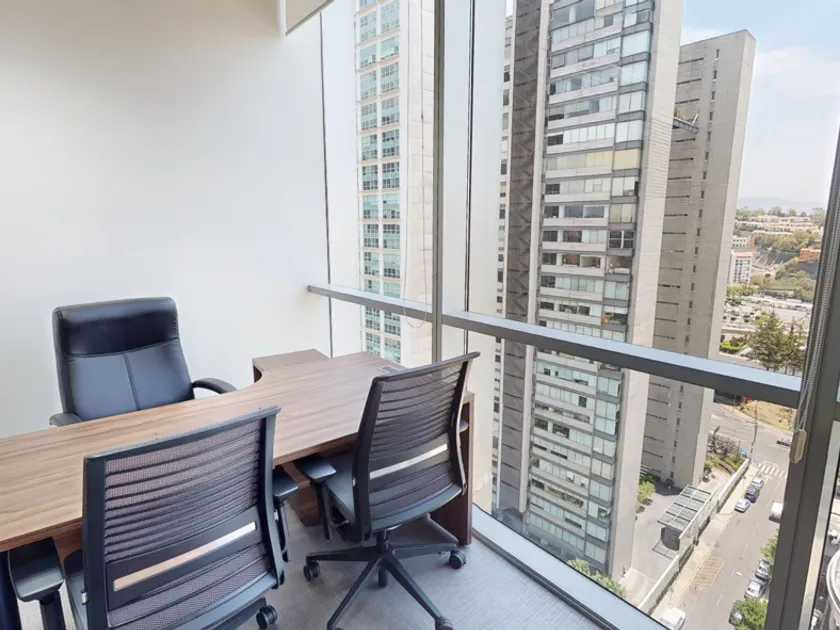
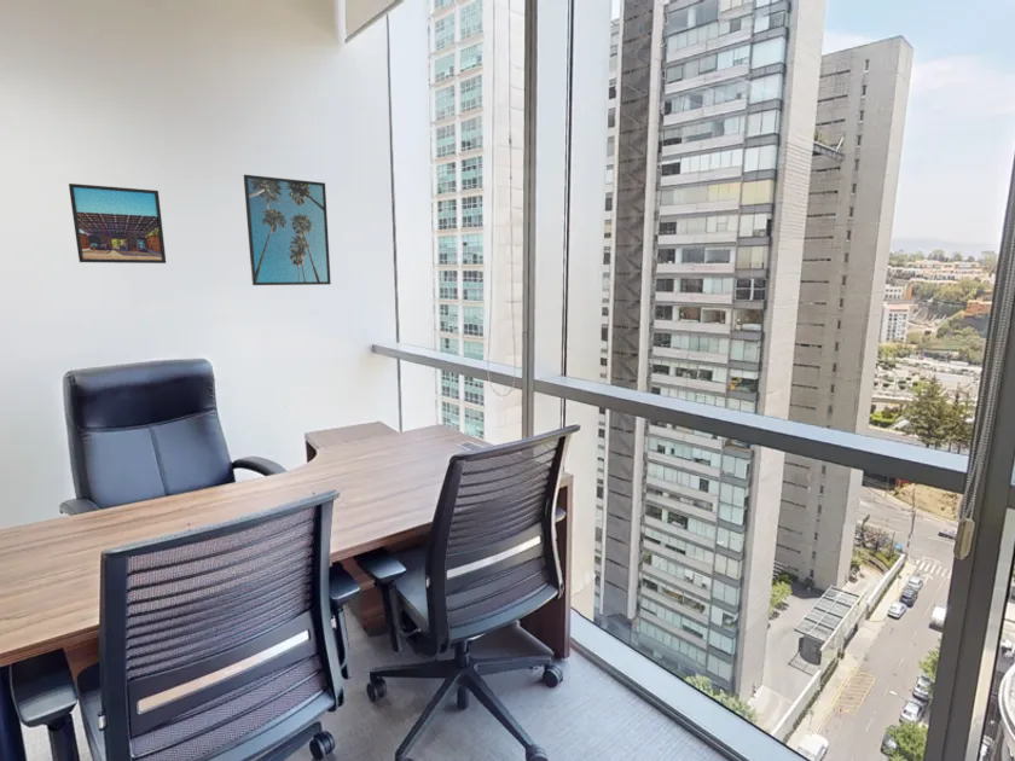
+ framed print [68,182,167,265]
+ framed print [243,174,332,286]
